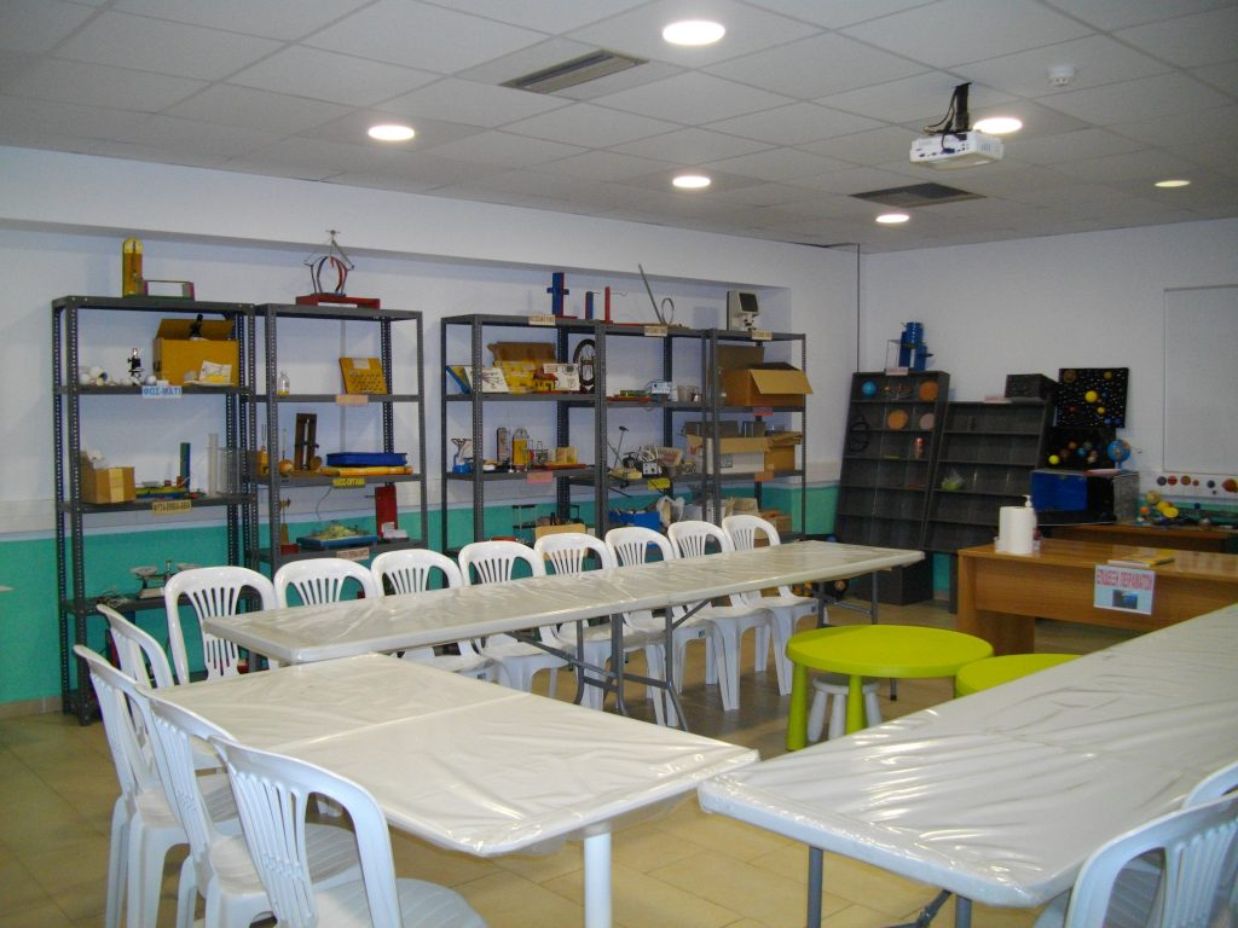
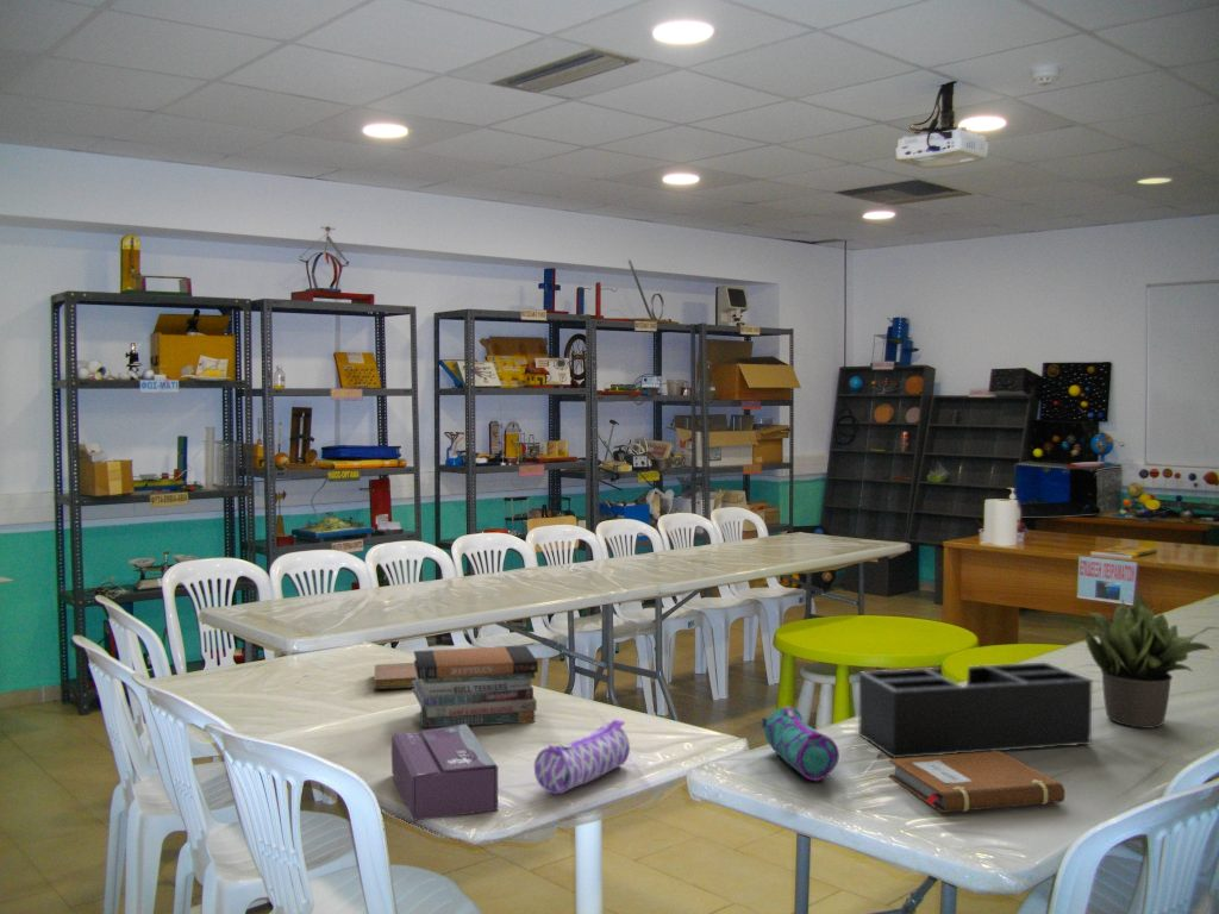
+ tissue box [390,725,499,822]
+ book stack [411,645,539,728]
+ notebook [888,751,1065,814]
+ potted plant [1079,591,1219,730]
+ notebook [373,662,418,690]
+ pencil case [533,719,631,795]
+ pencil case [759,705,840,782]
+ desk organizer [857,662,1093,759]
